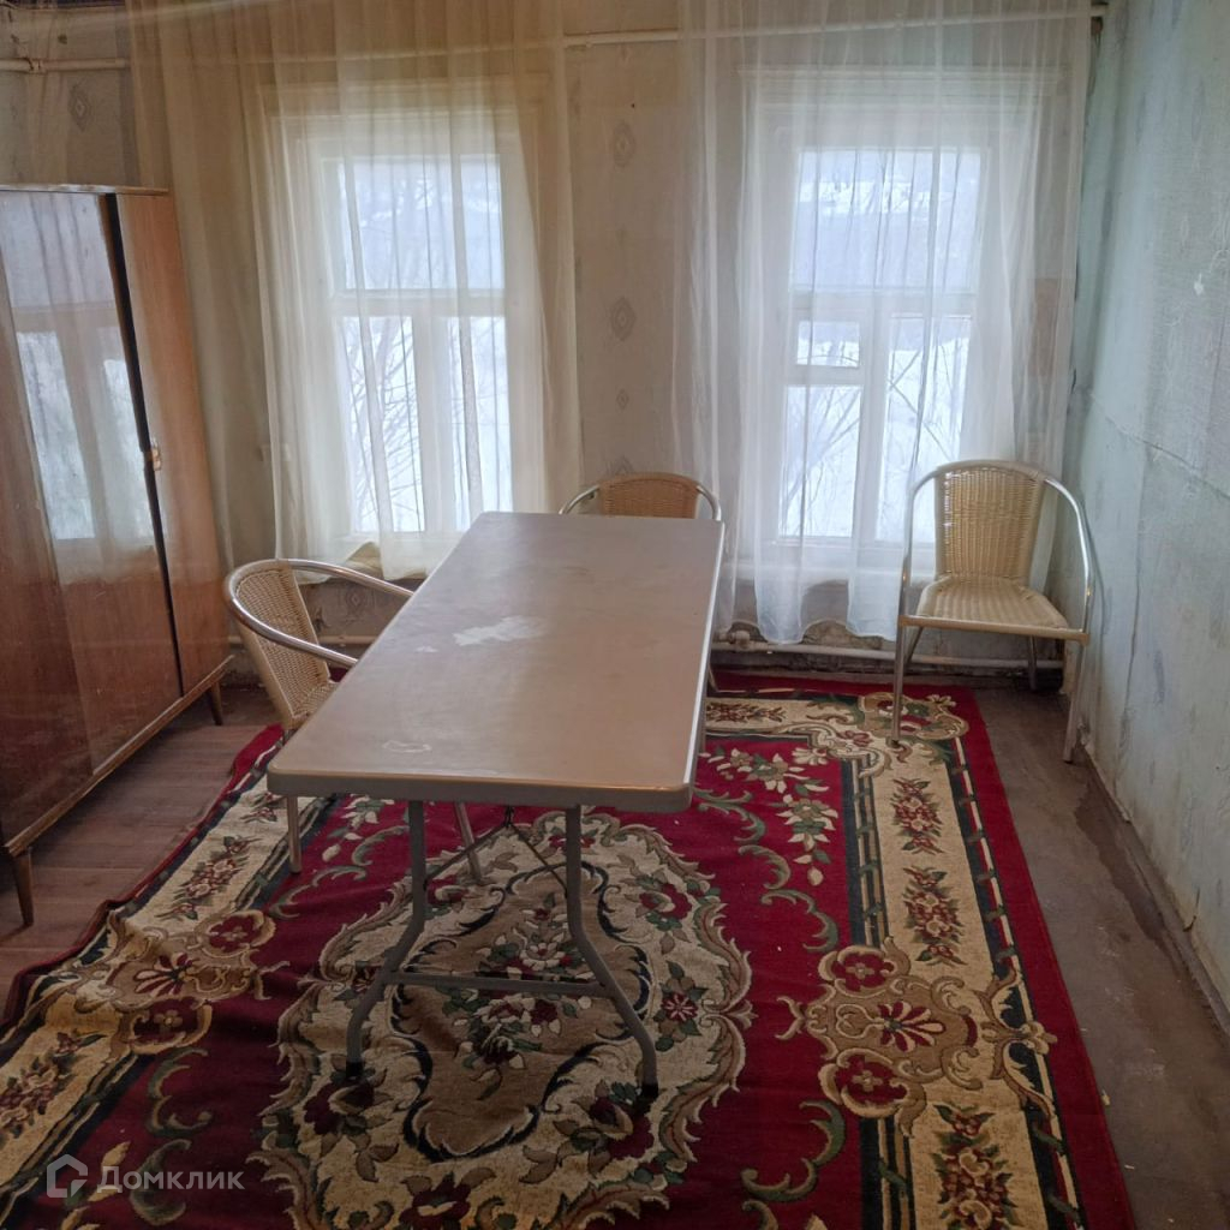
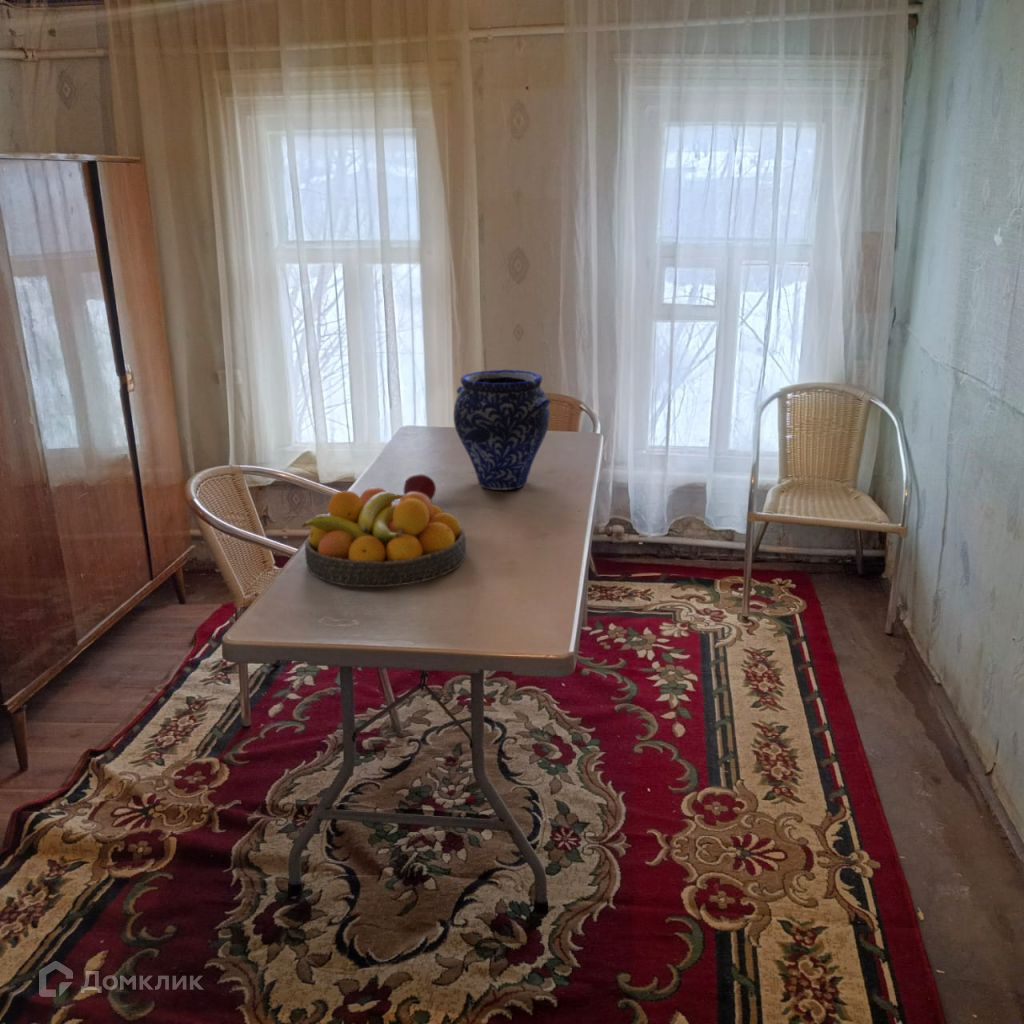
+ fruit bowl [300,486,467,588]
+ vase [453,369,551,491]
+ apple [403,473,437,502]
